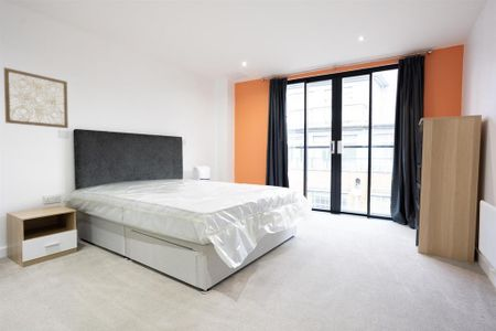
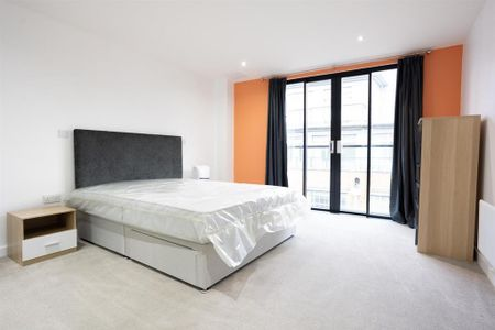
- wall art [3,66,69,129]
